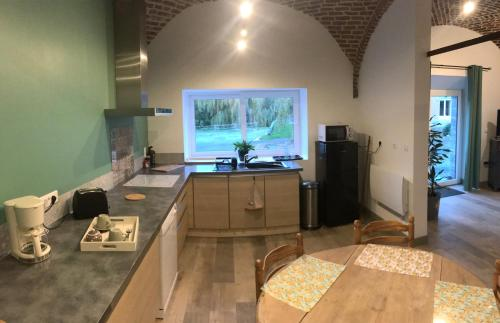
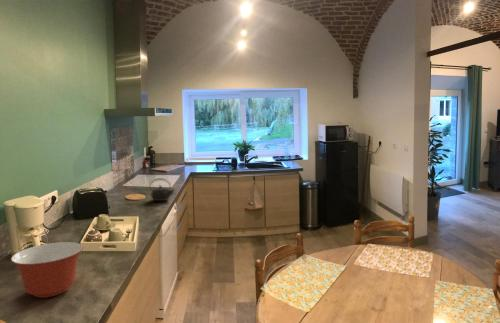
+ kettle [149,177,175,202]
+ mixing bowl [10,241,84,299]
